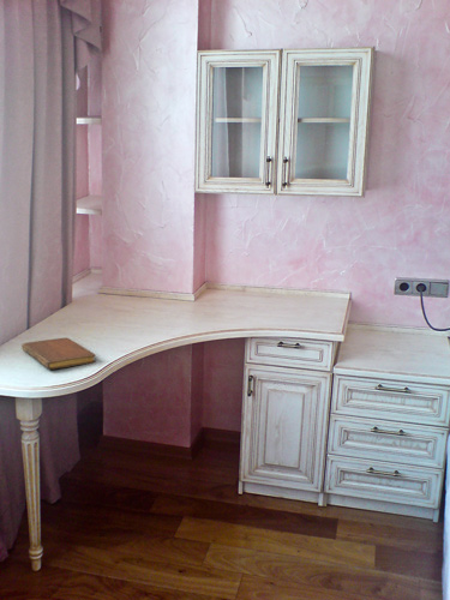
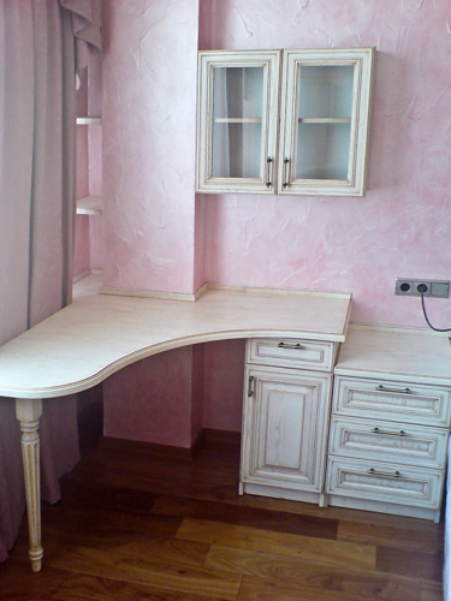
- notebook [20,336,96,371]
